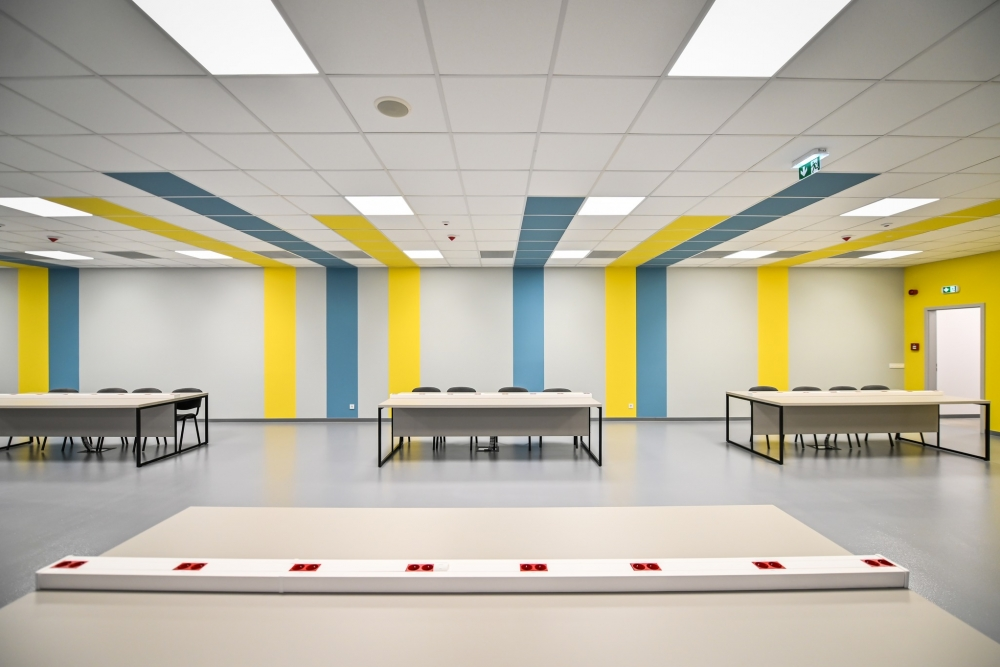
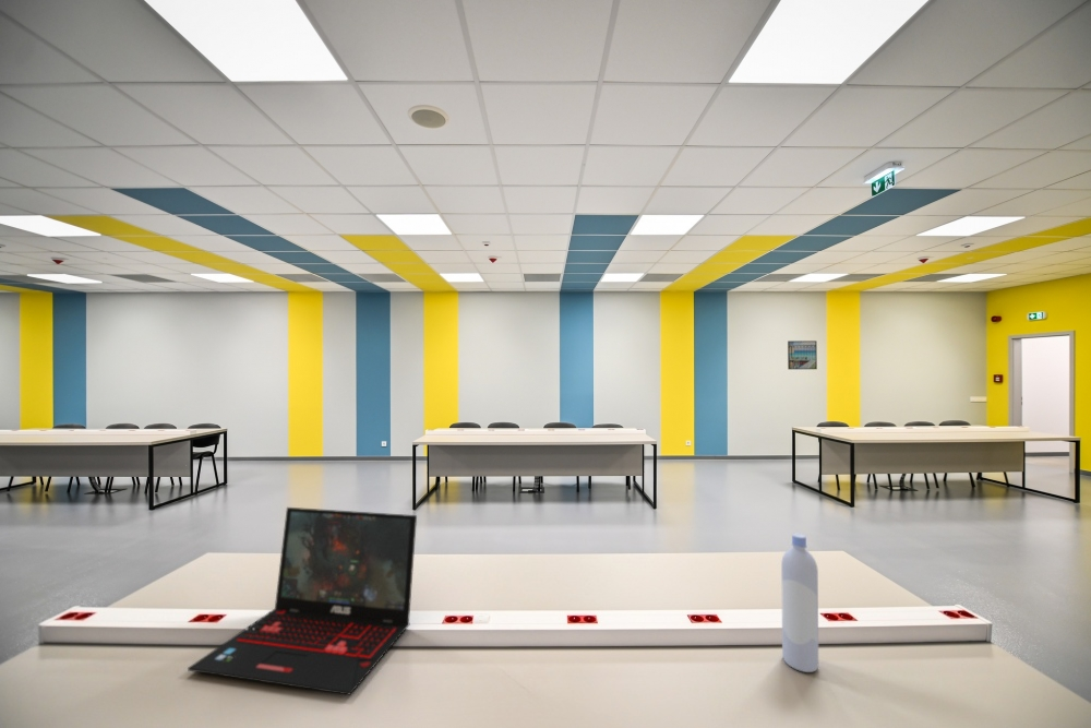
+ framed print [787,339,818,370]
+ laptop [187,506,418,696]
+ bottle [780,533,819,673]
